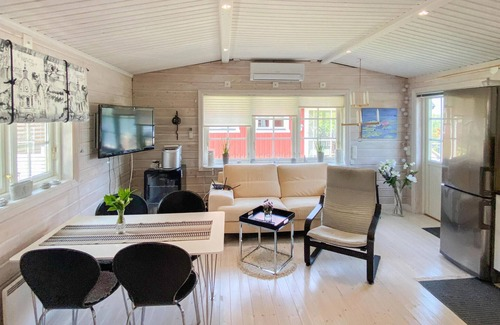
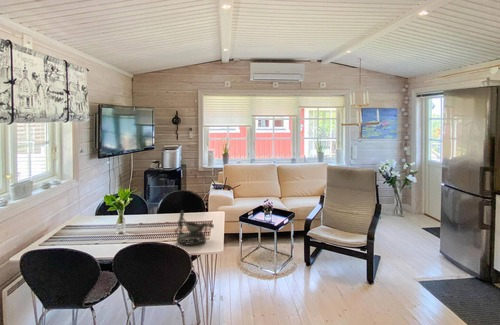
+ decorative bowl [174,210,215,246]
